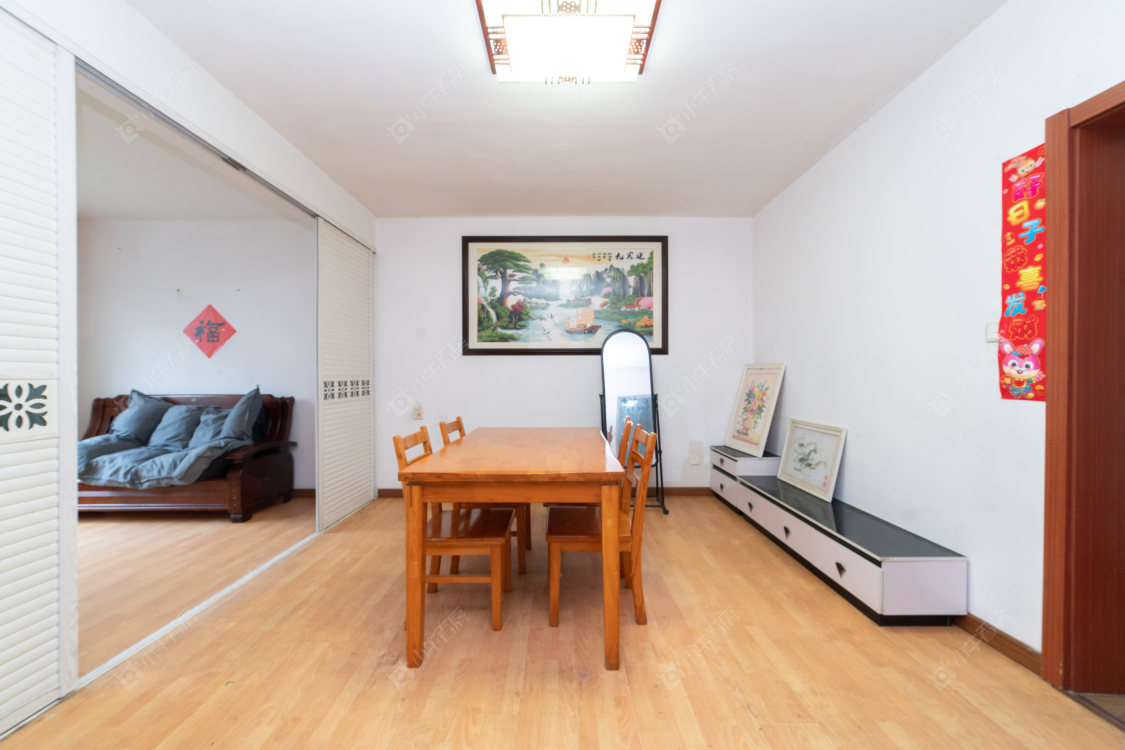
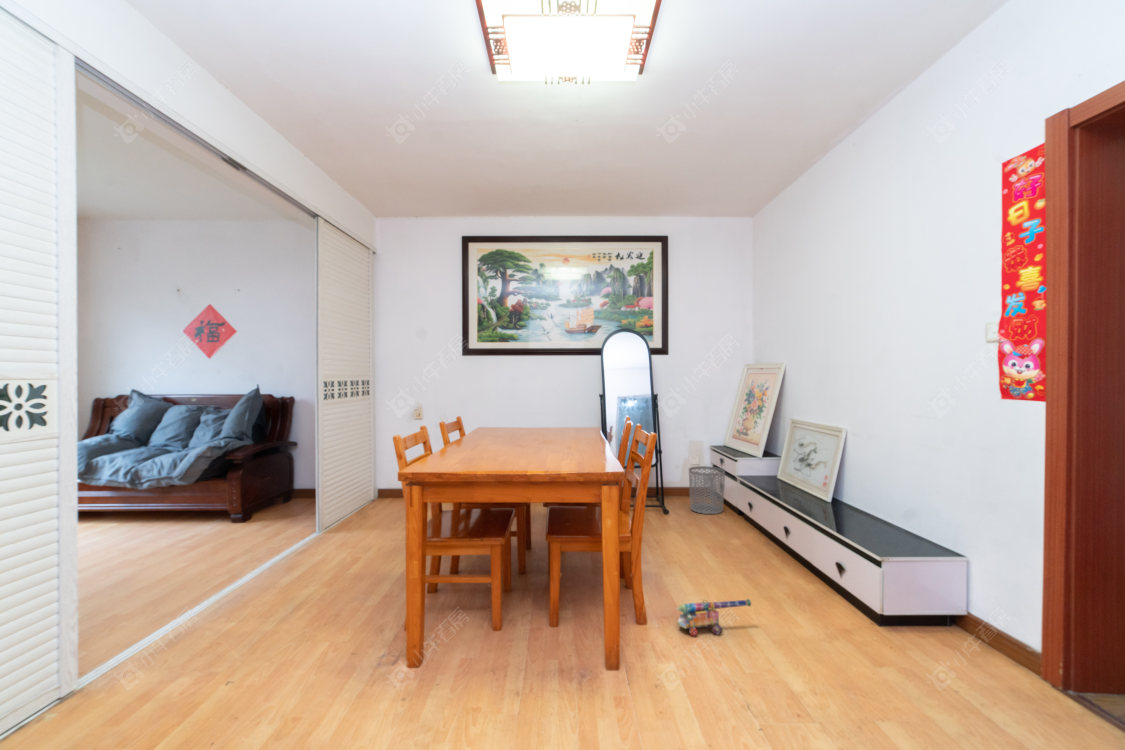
+ cannon [675,598,752,637]
+ waste bin [688,465,726,515]
